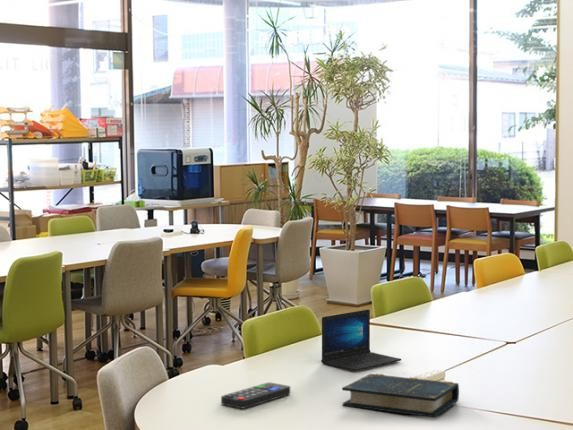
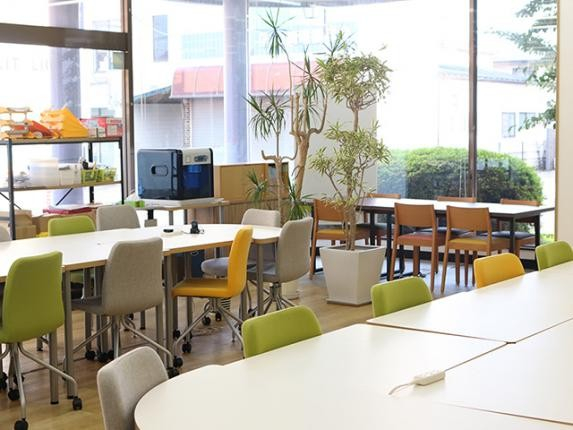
- remote control [220,381,291,410]
- laptop [320,309,402,372]
- book [341,373,460,418]
